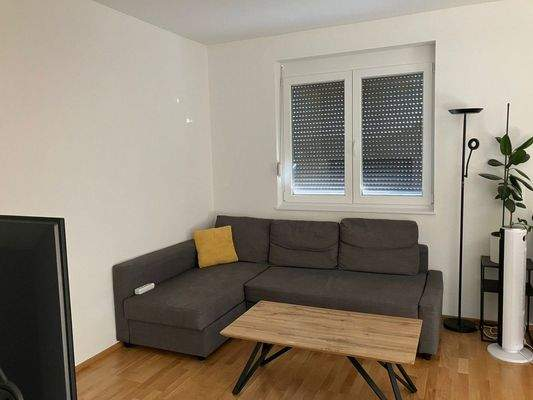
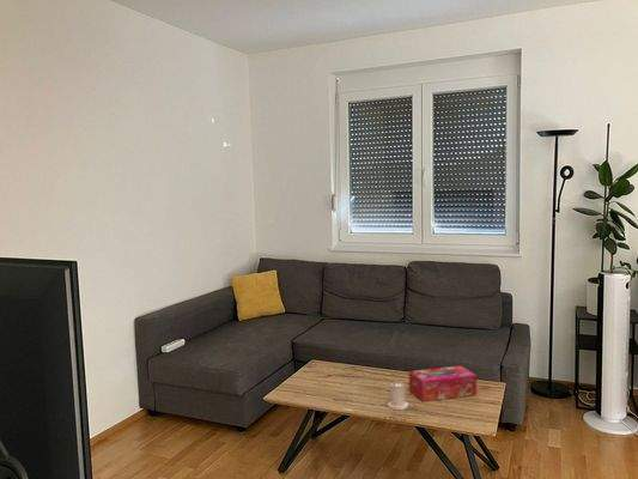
+ tissue box [408,364,478,402]
+ candle [387,381,409,411]
